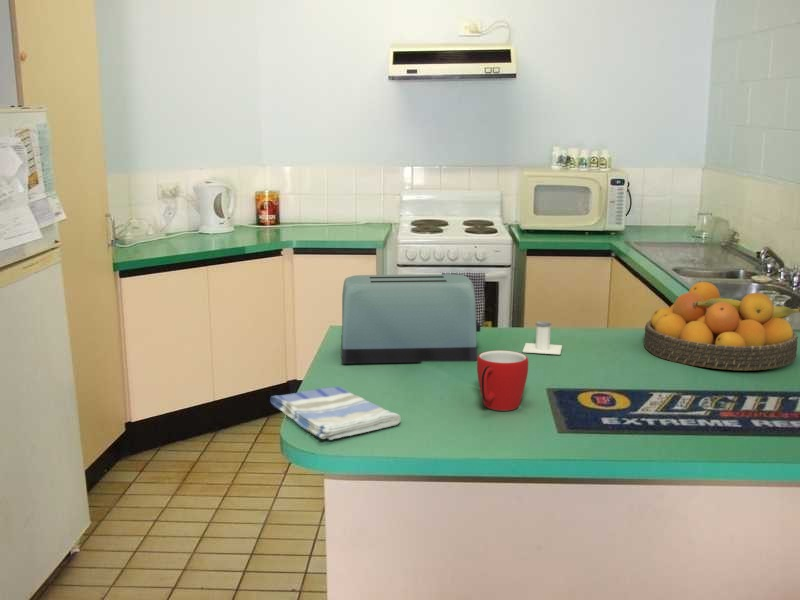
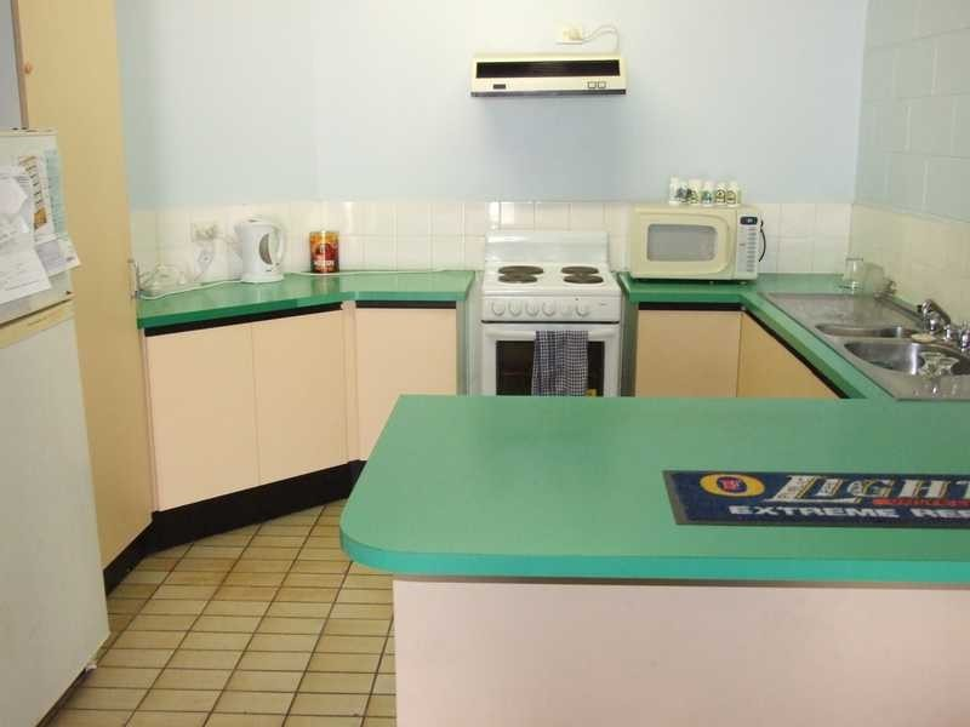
- salt shaker [521,320,563,355]
- dish towel [269,386,402,441]
- toaster [341,273,481,365]
- fruit bowl [643,281,800,371]
- mug [476,349,529,412]
